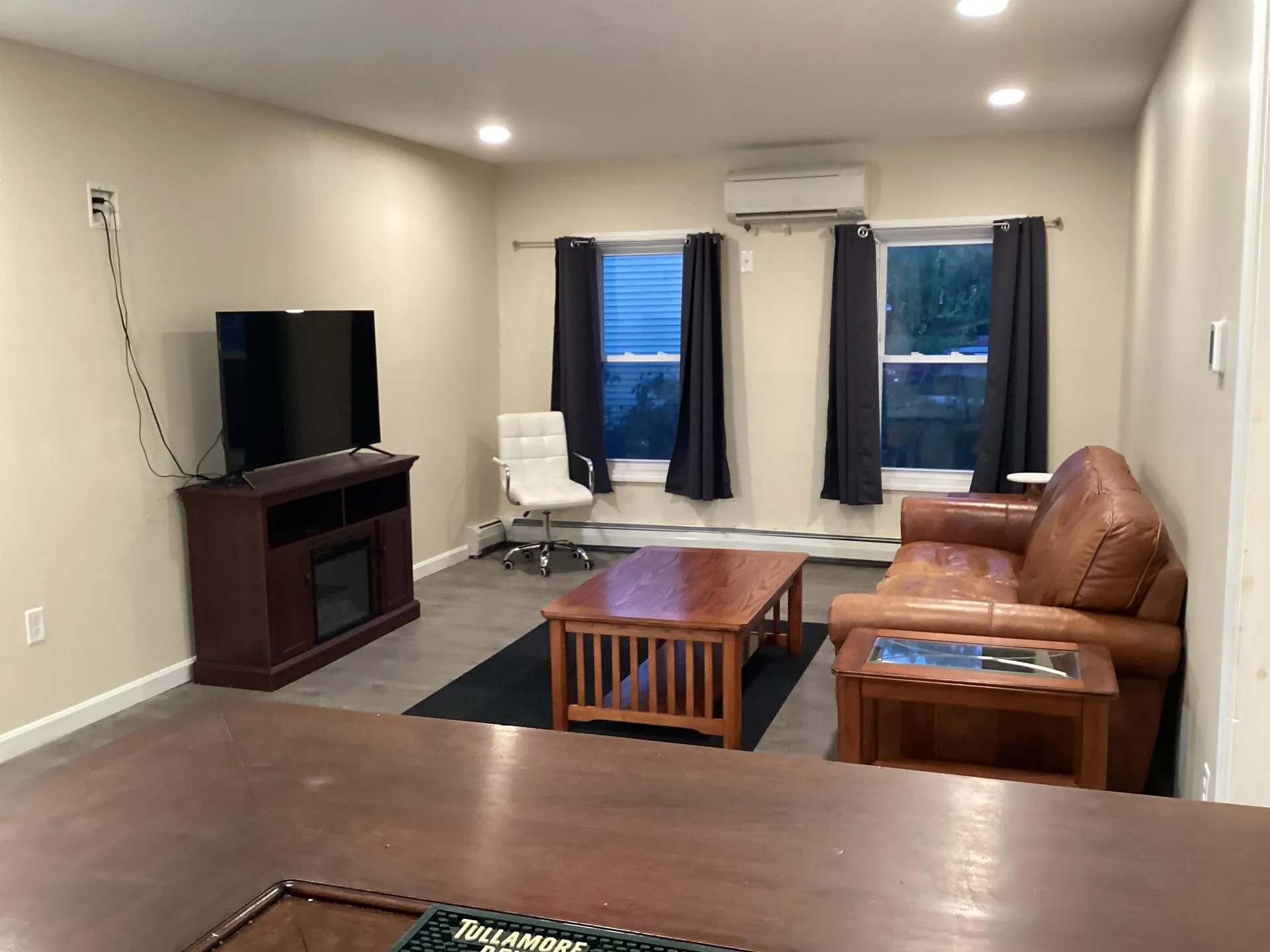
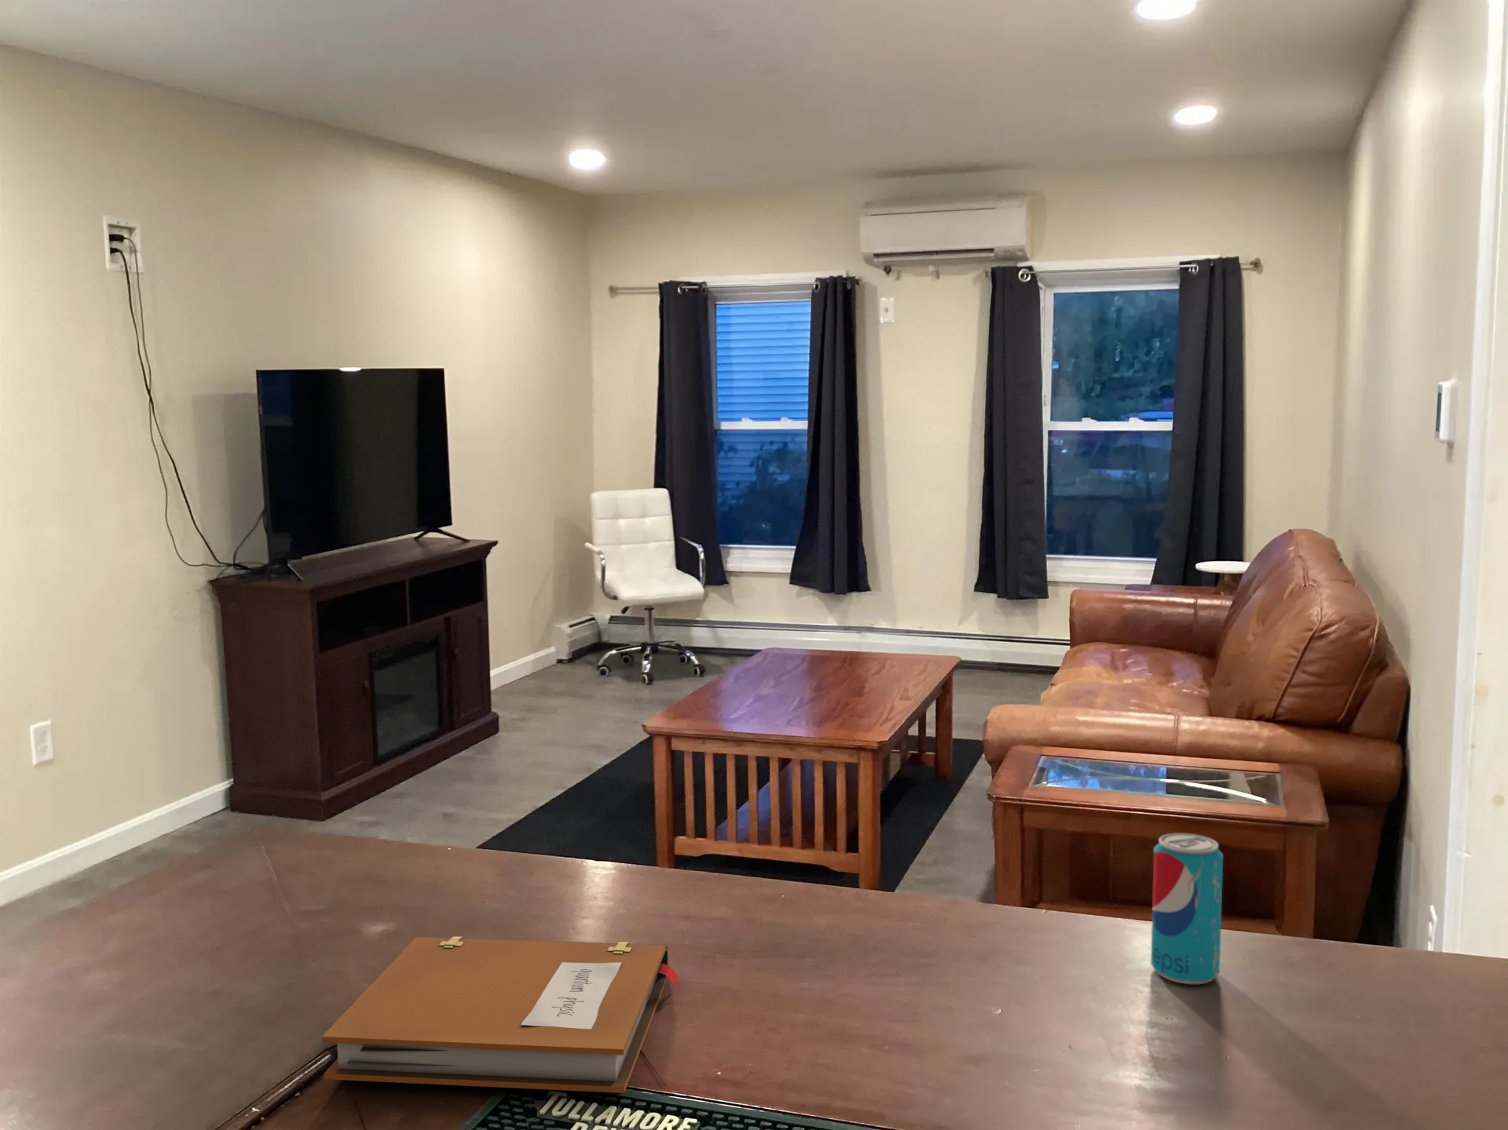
+ notebook [322,937,680,1094]
+ beverage can [1149,832,1224,985]
